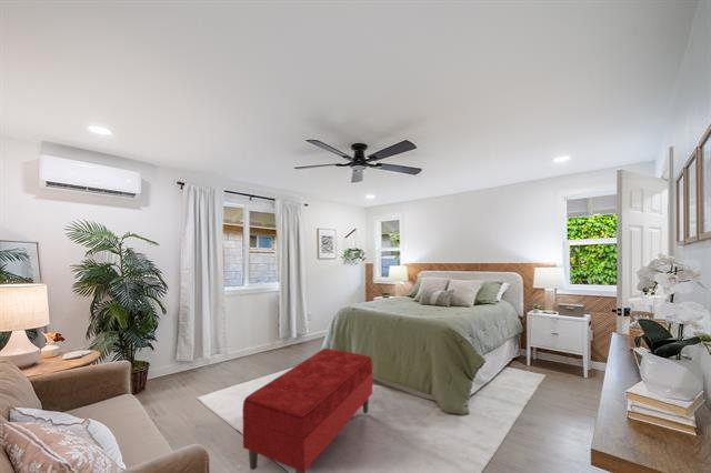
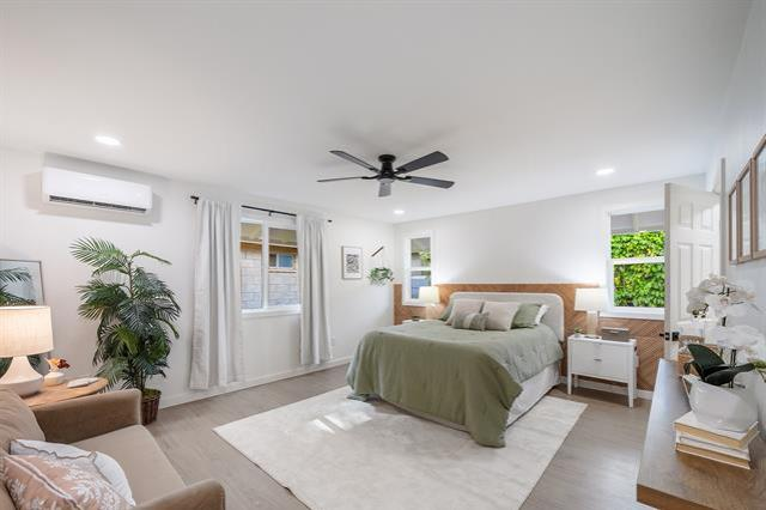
- bench [241,348,373,473]
